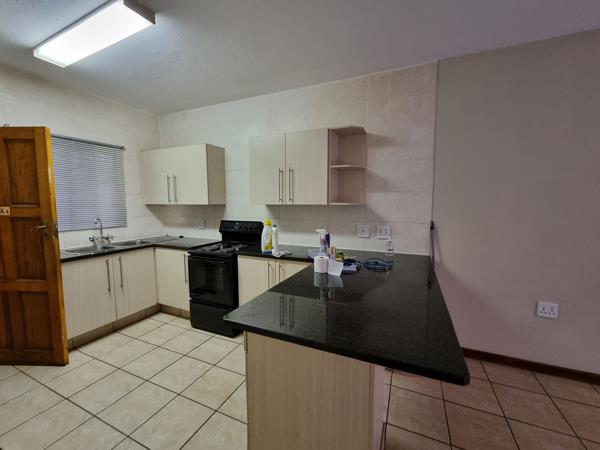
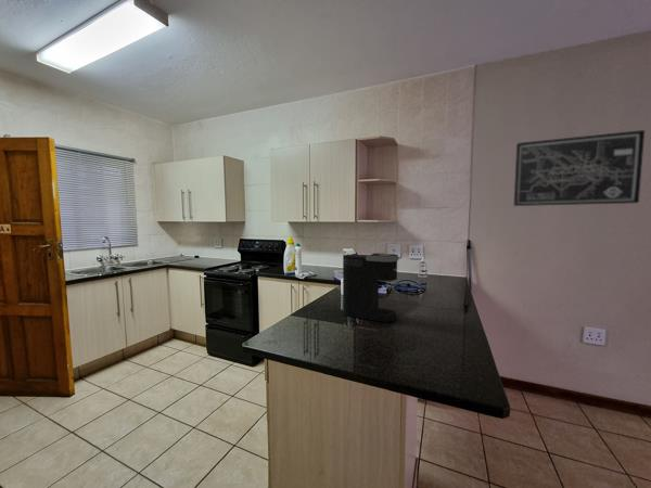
+ coffee maker [342,252,400,323]
+ wall art [513,129,646,207]
